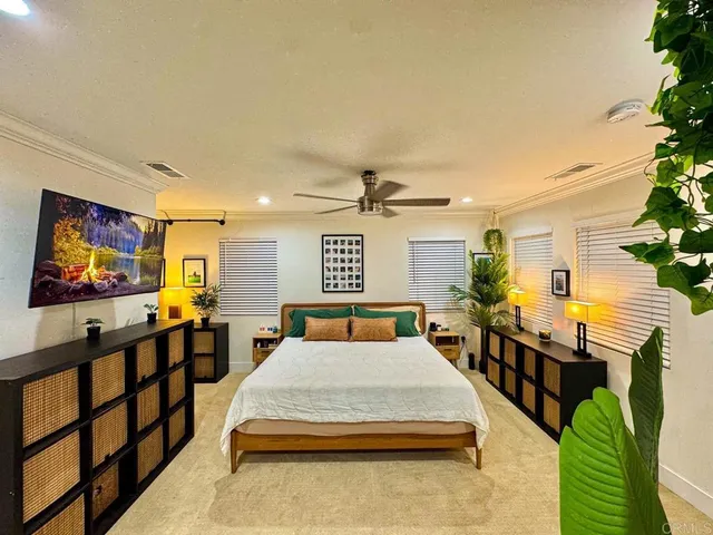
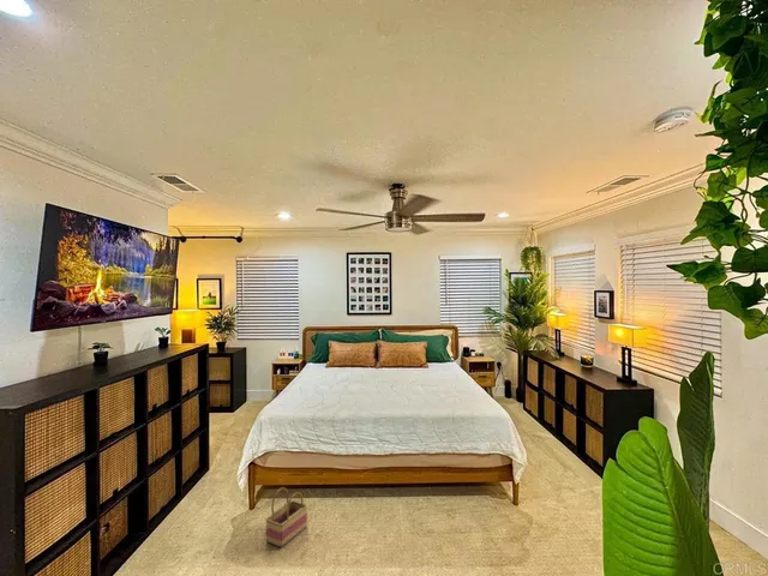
+ basket [264,486,308,550]
